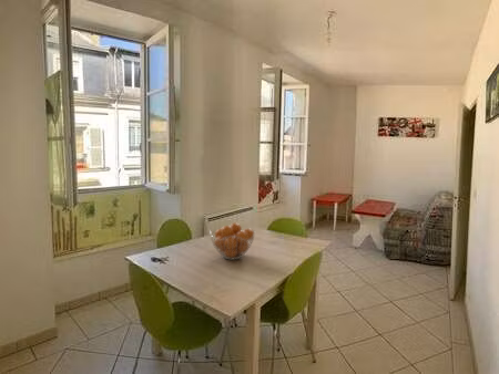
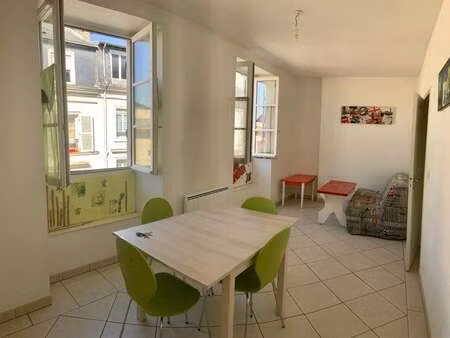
- fruit basket [208,221,256,260]
